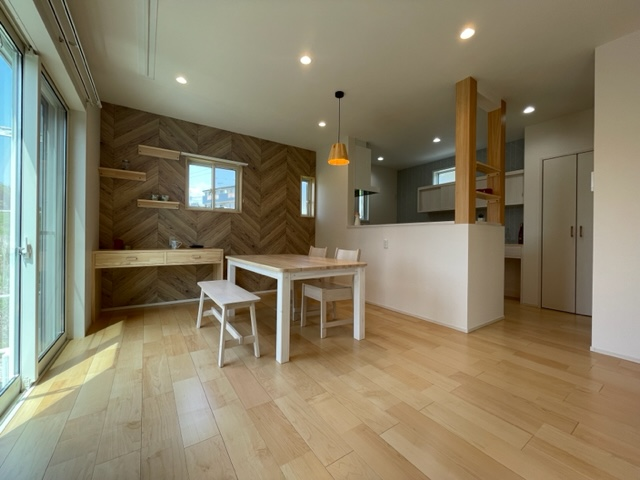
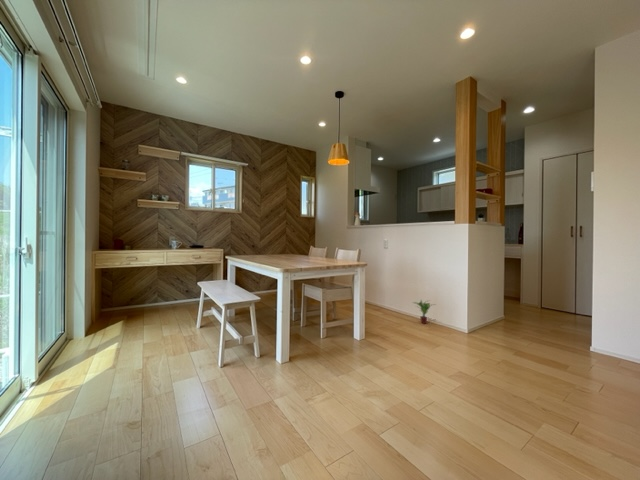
+ potted plant [412,299,437,325]
